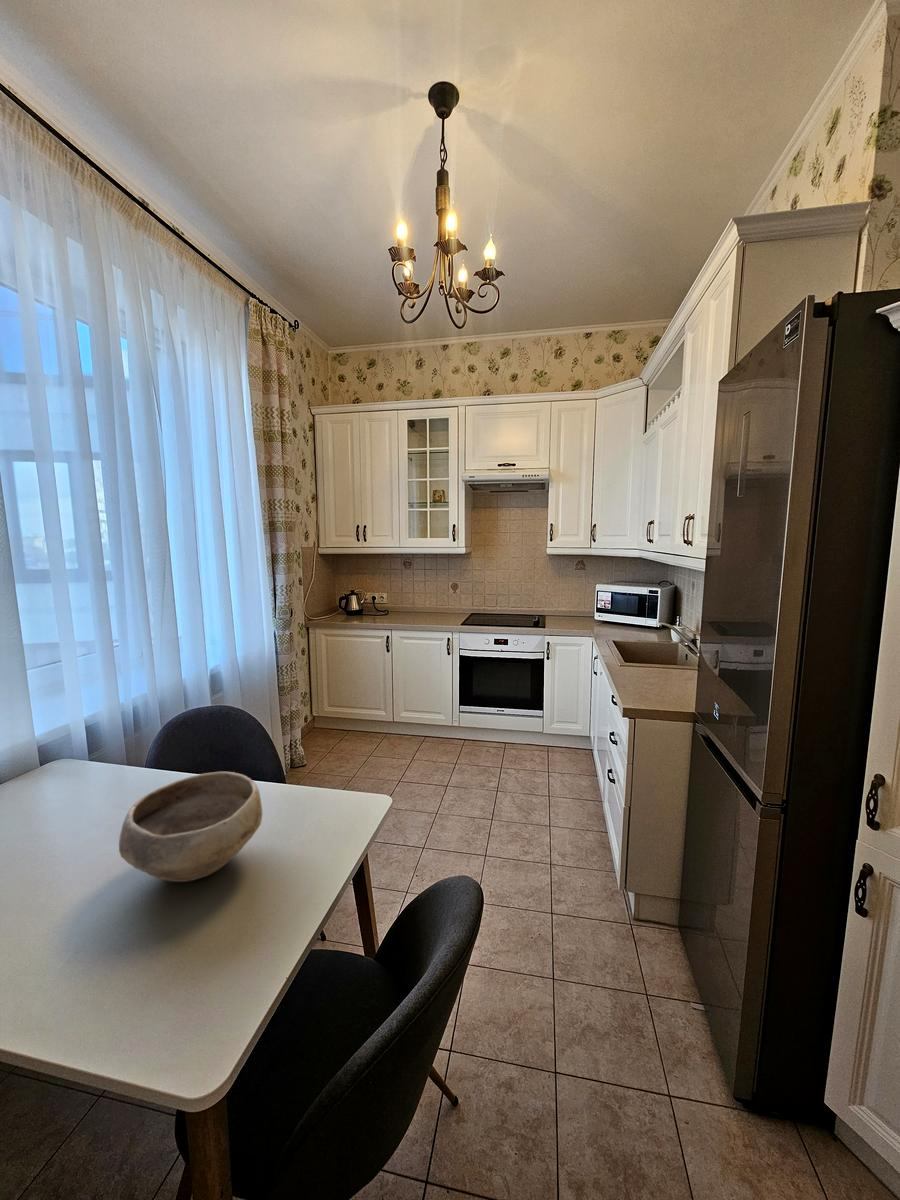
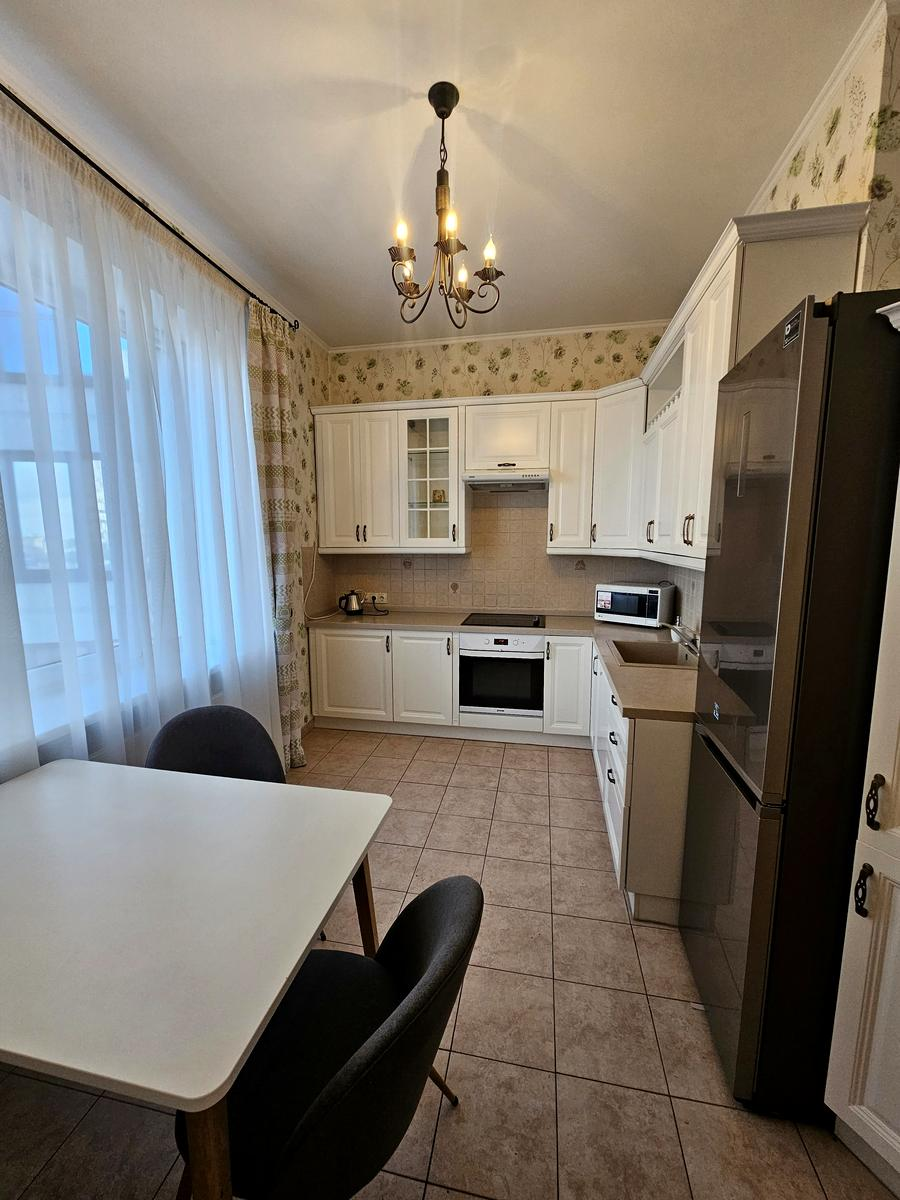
- bowl [118,771,263,883]
